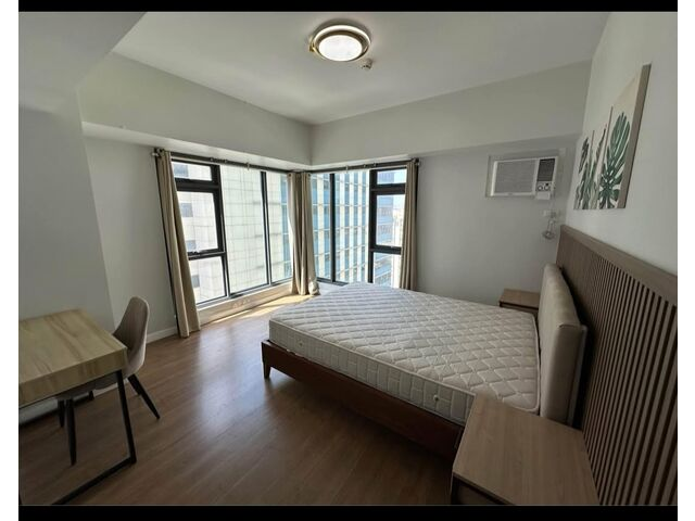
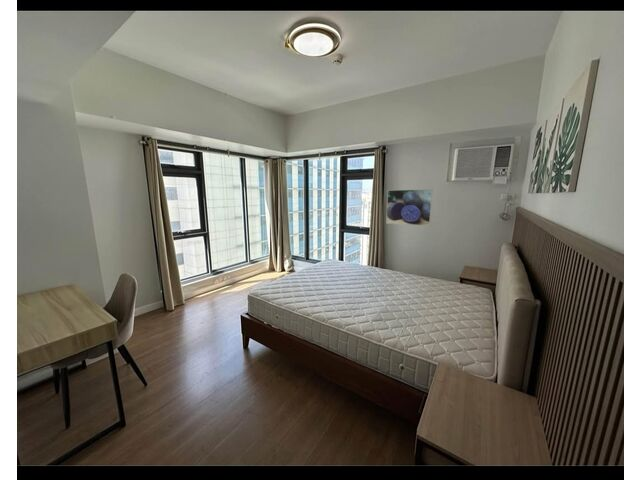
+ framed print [385,188,434,227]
